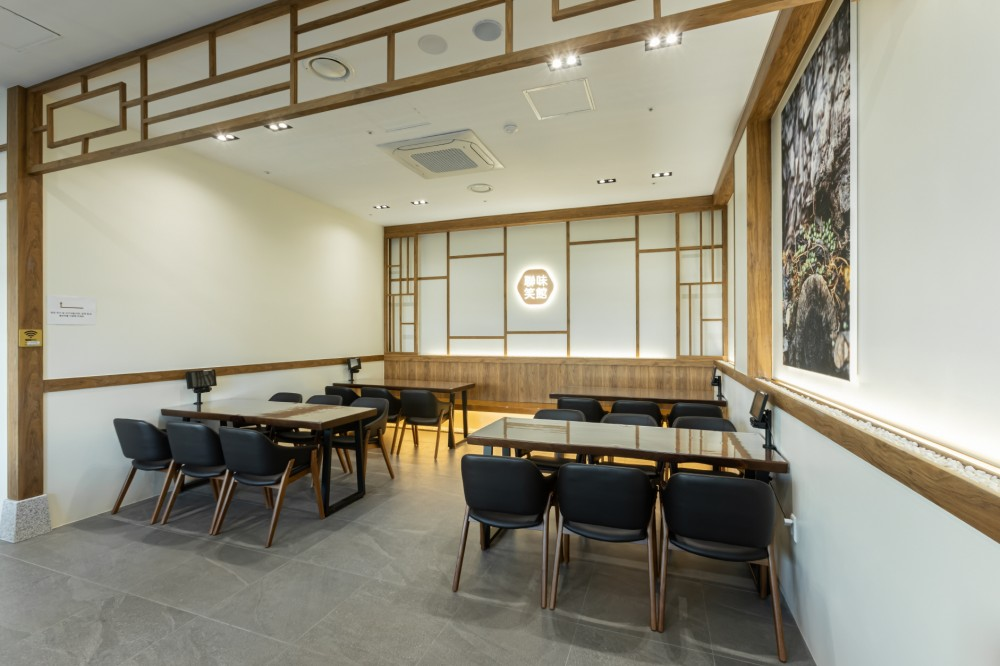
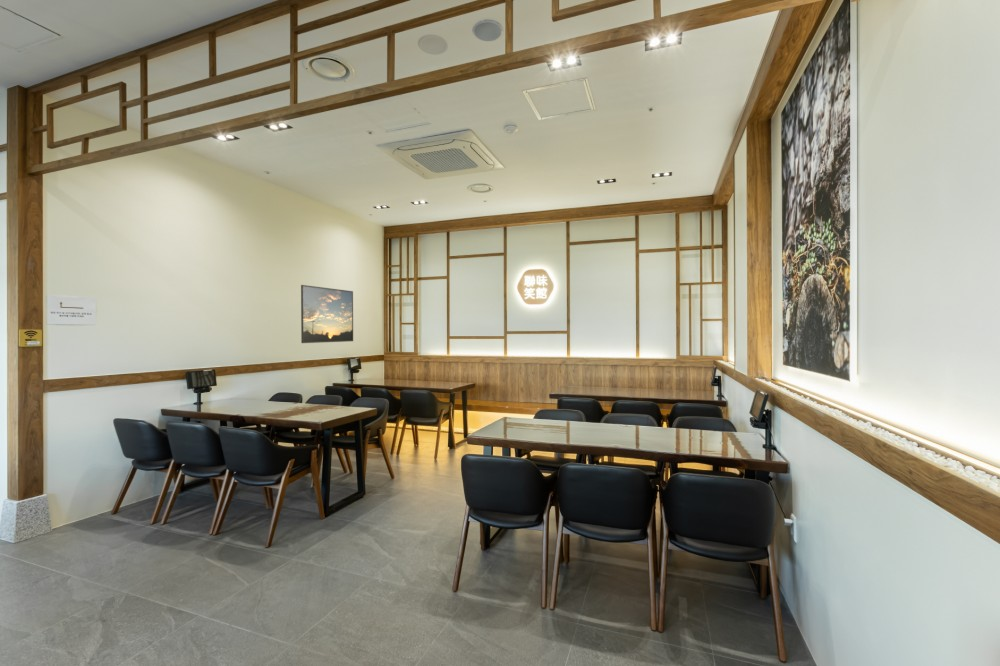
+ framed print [300,284,354,344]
